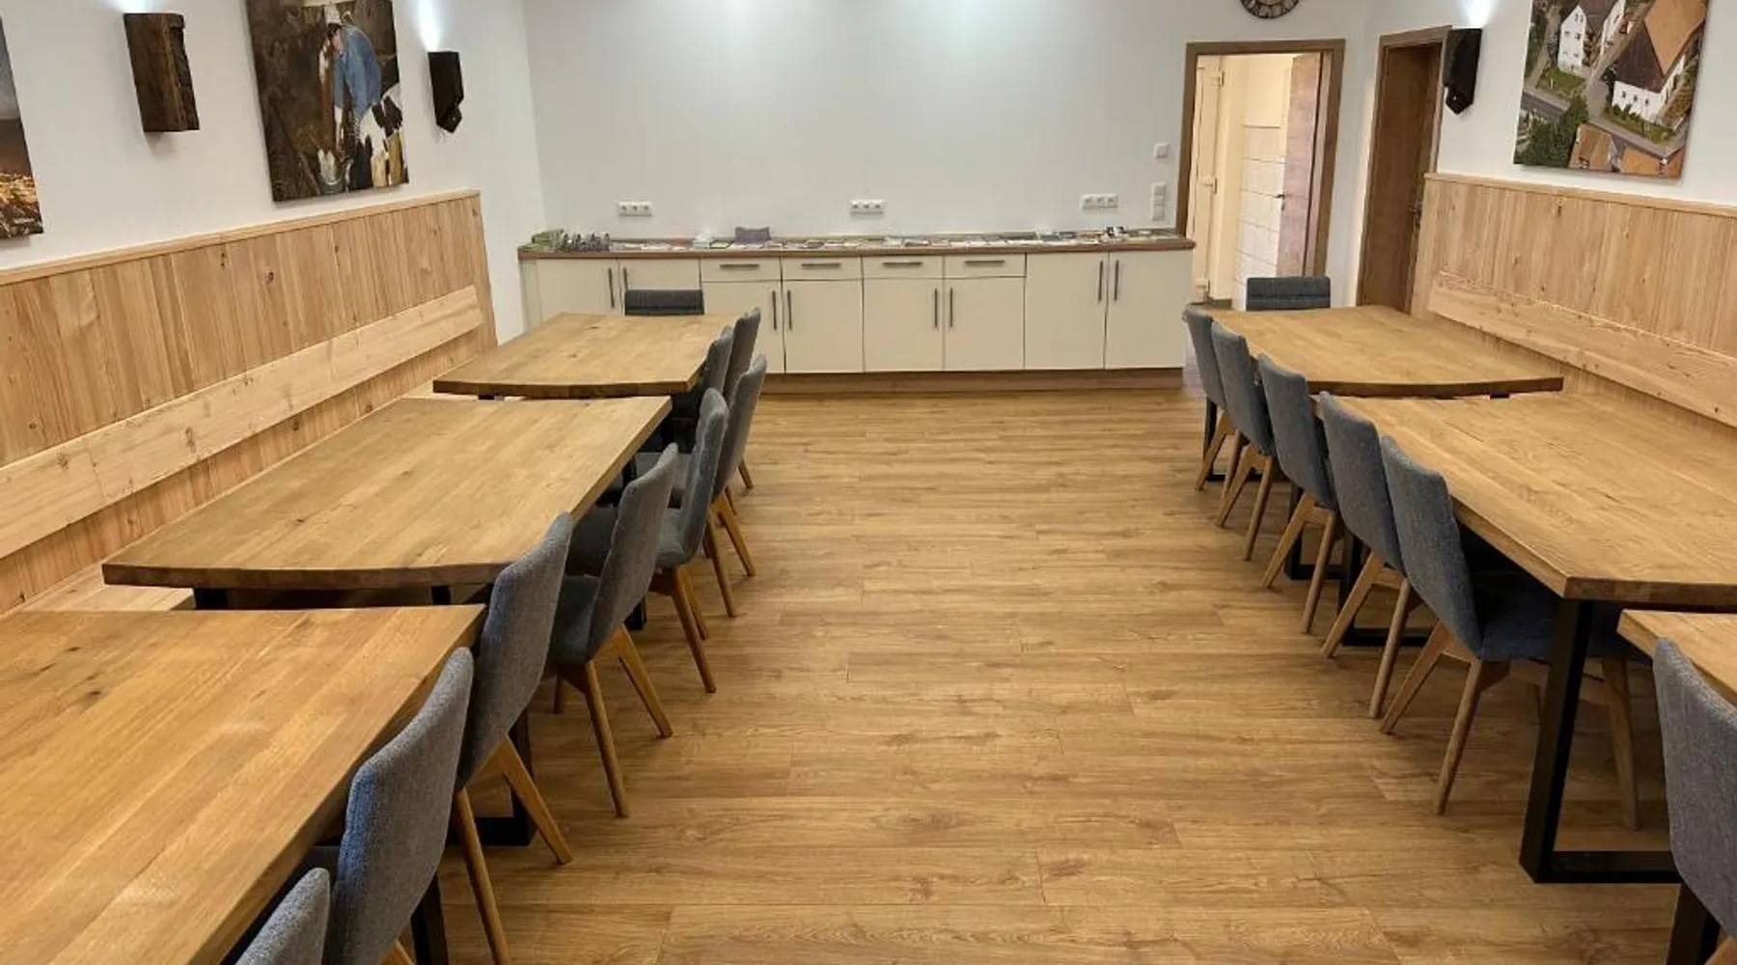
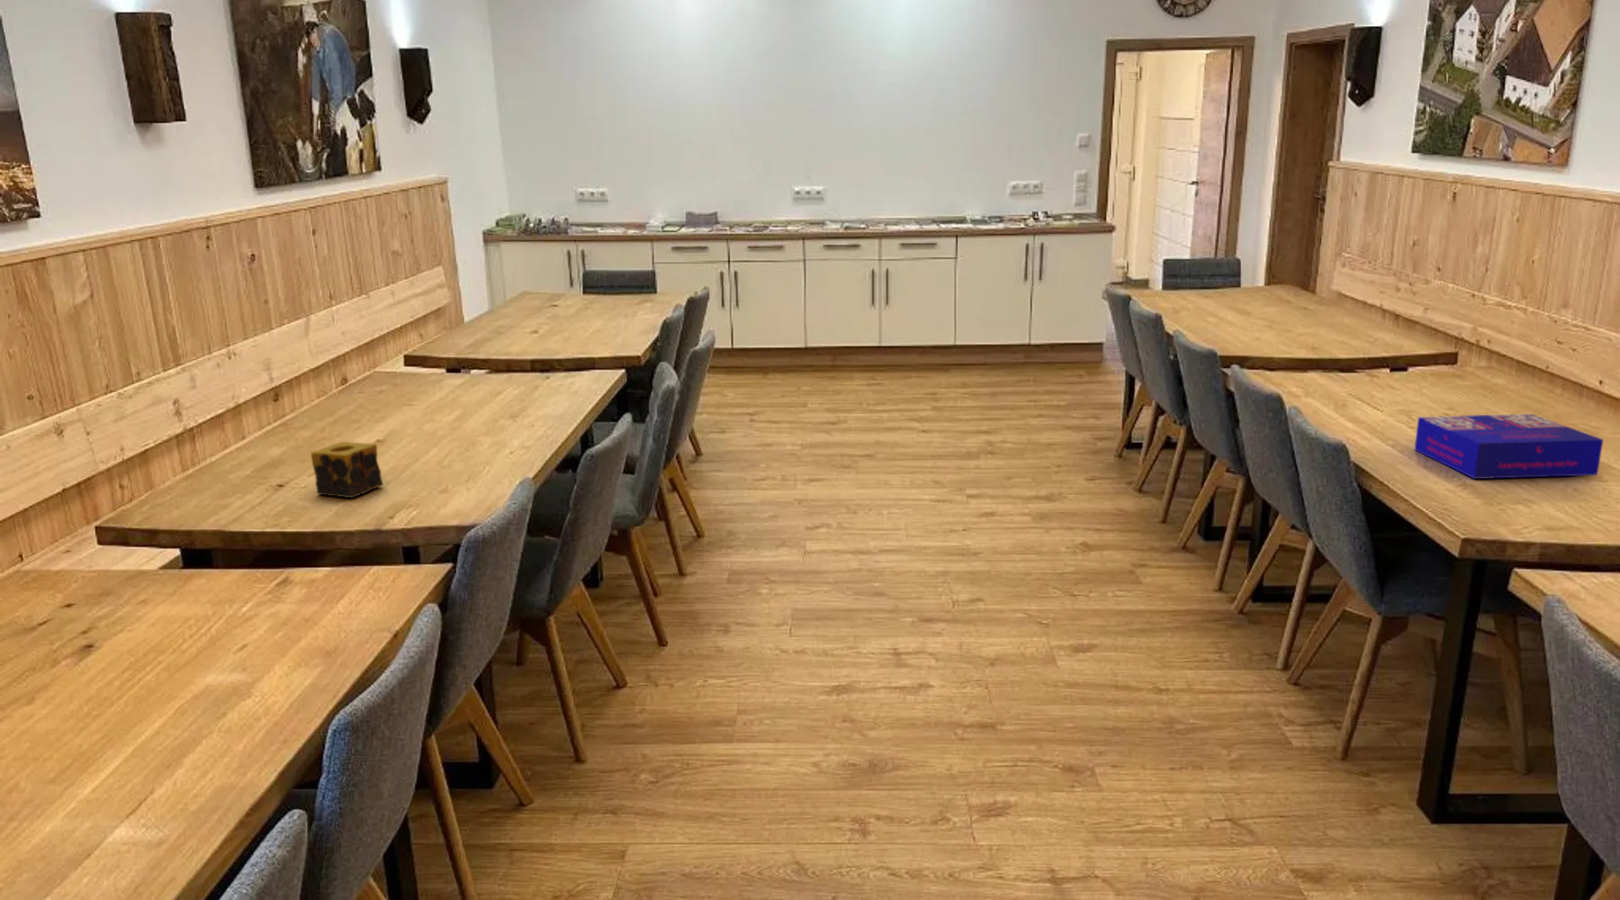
+ candle [310,441,385,499]
+ board game [1414,413,1604,480]
